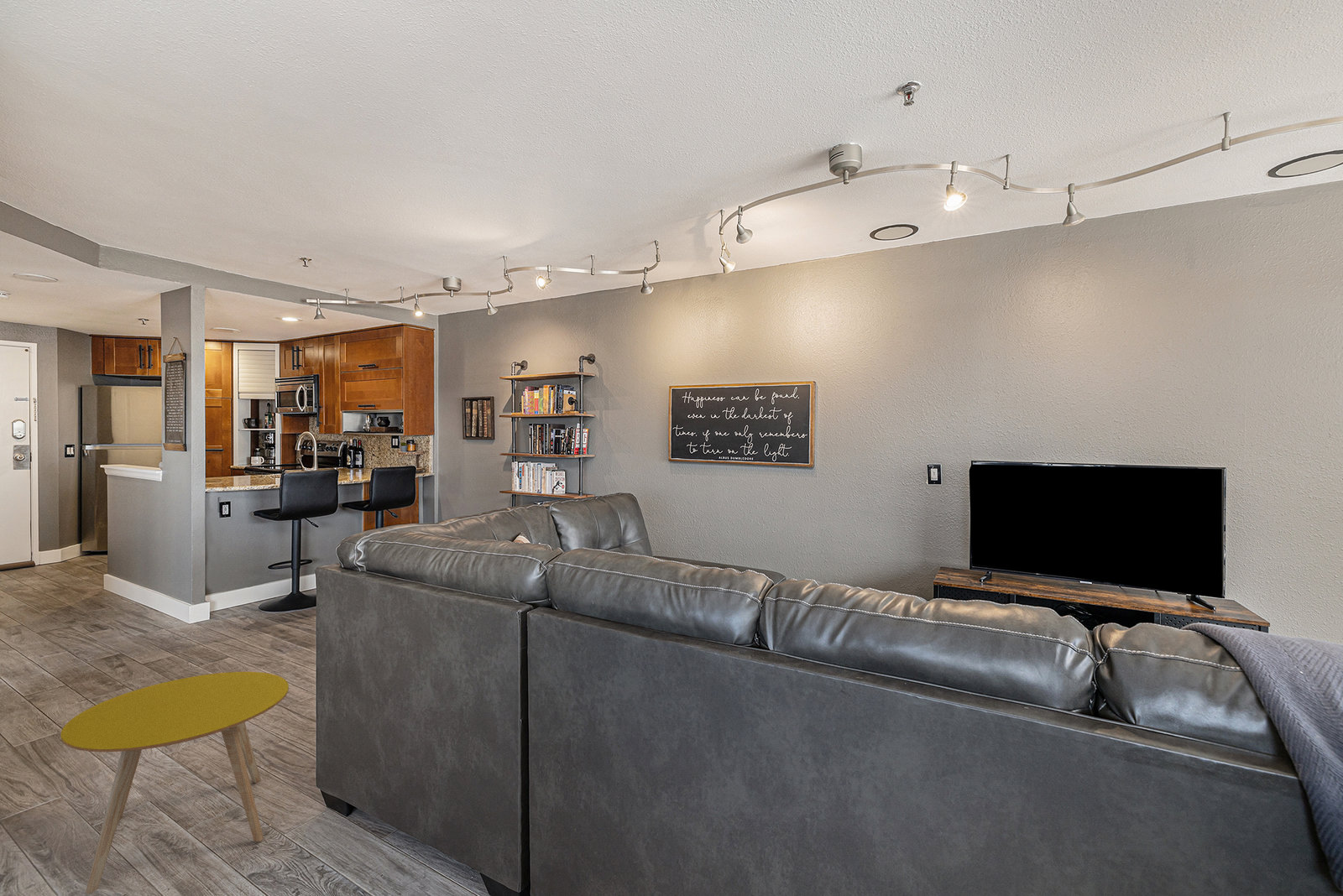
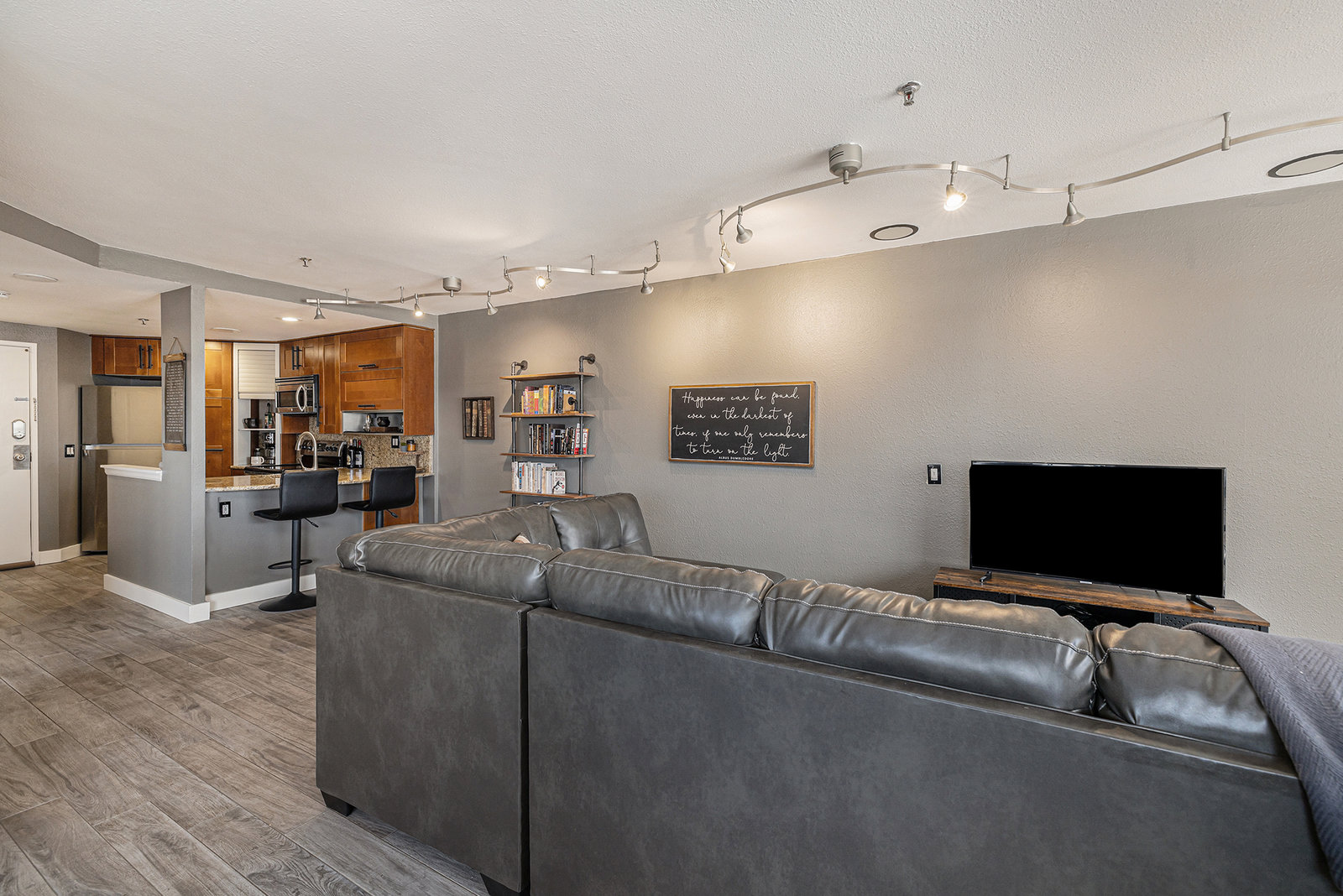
- side table [60,671,290,895]
